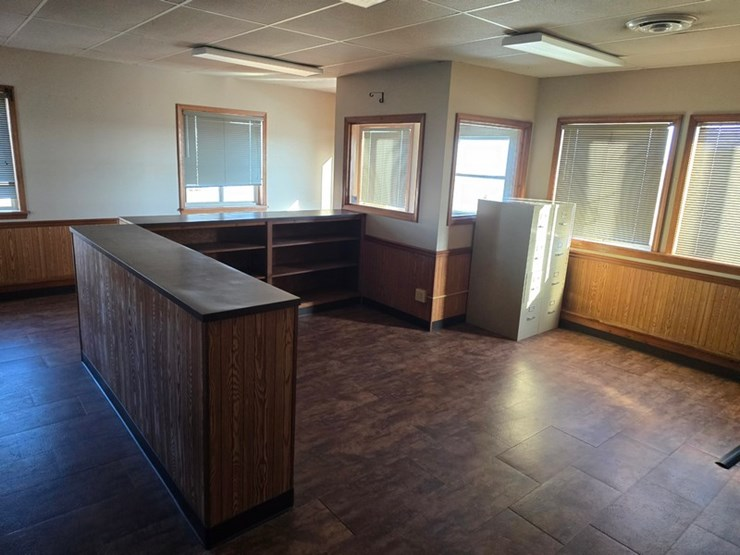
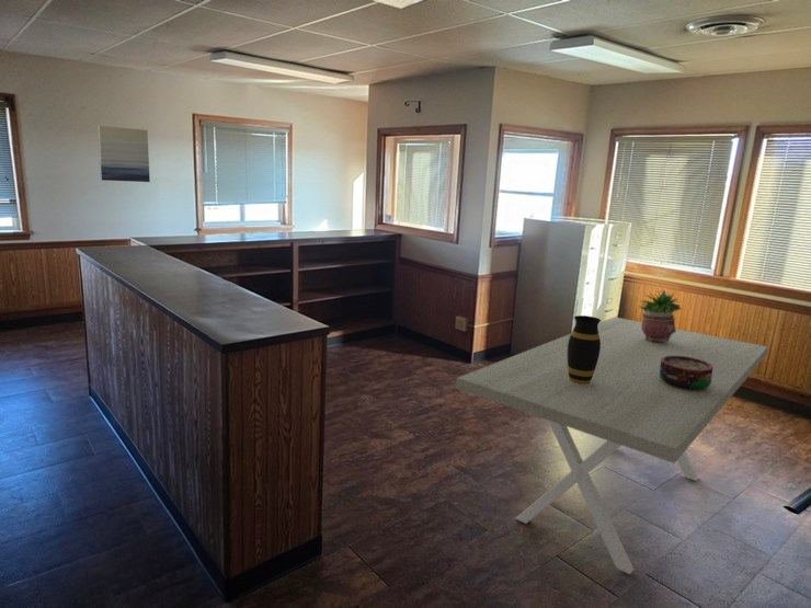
+ vase [568,314,602,385]
+ bowl [660,356,713,391]
+ wall art [98,125,151,183]
+ dining table [455,316,769,575]
+ potted plant [638,287,682,342]
